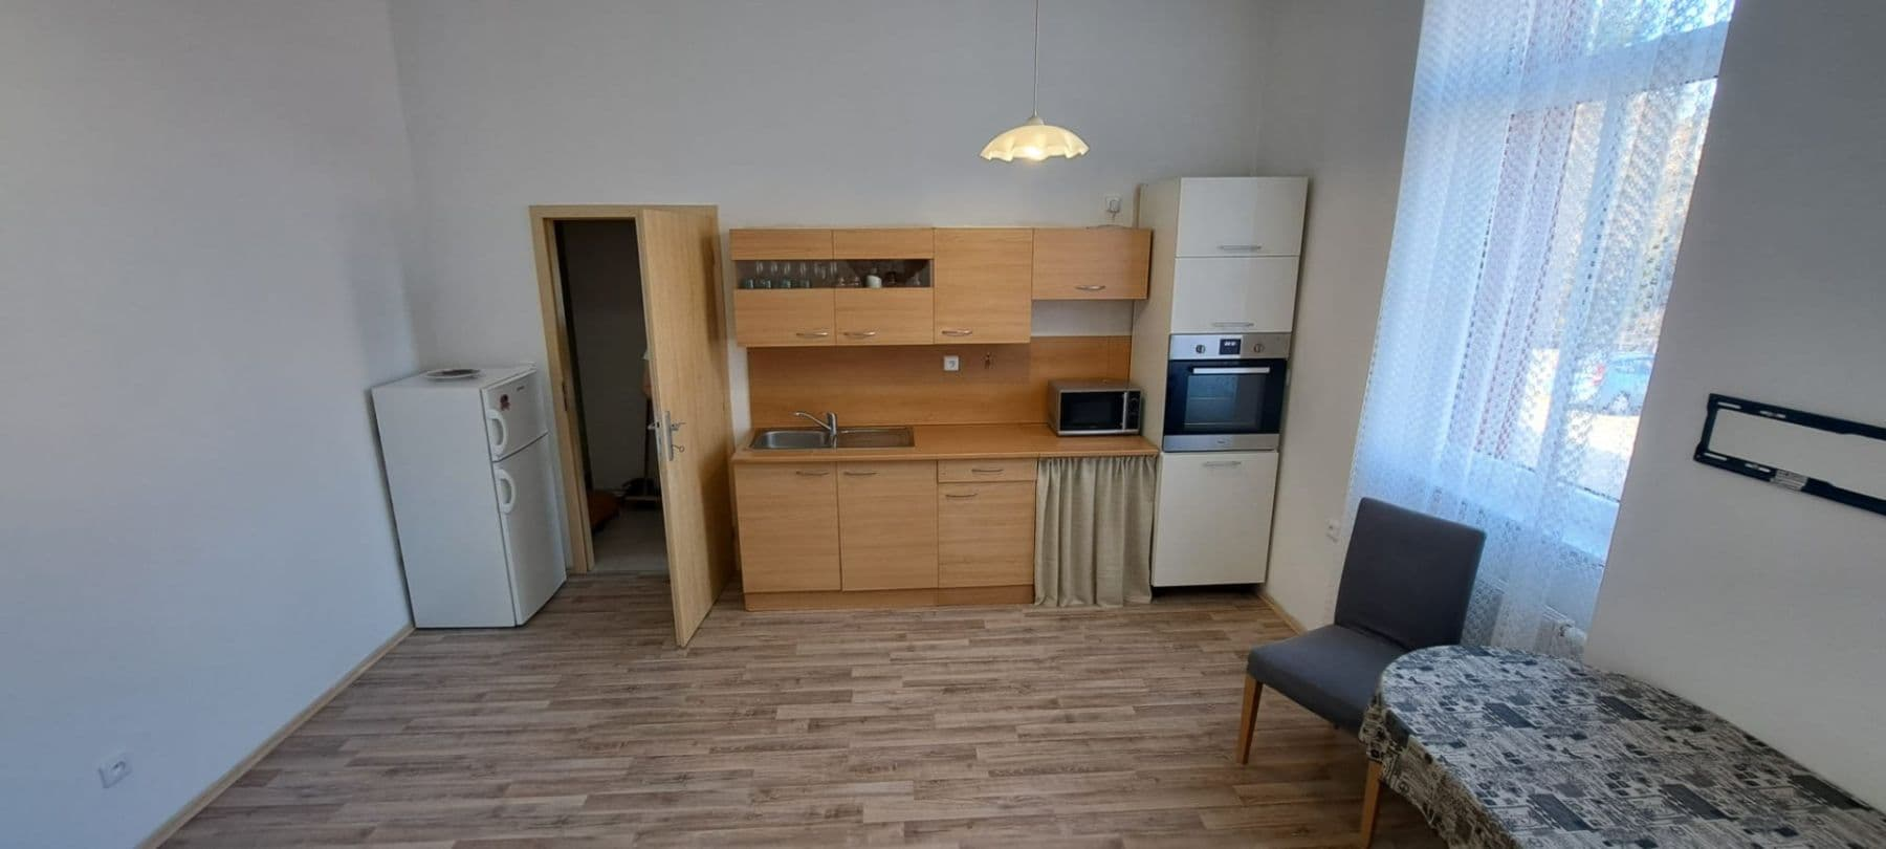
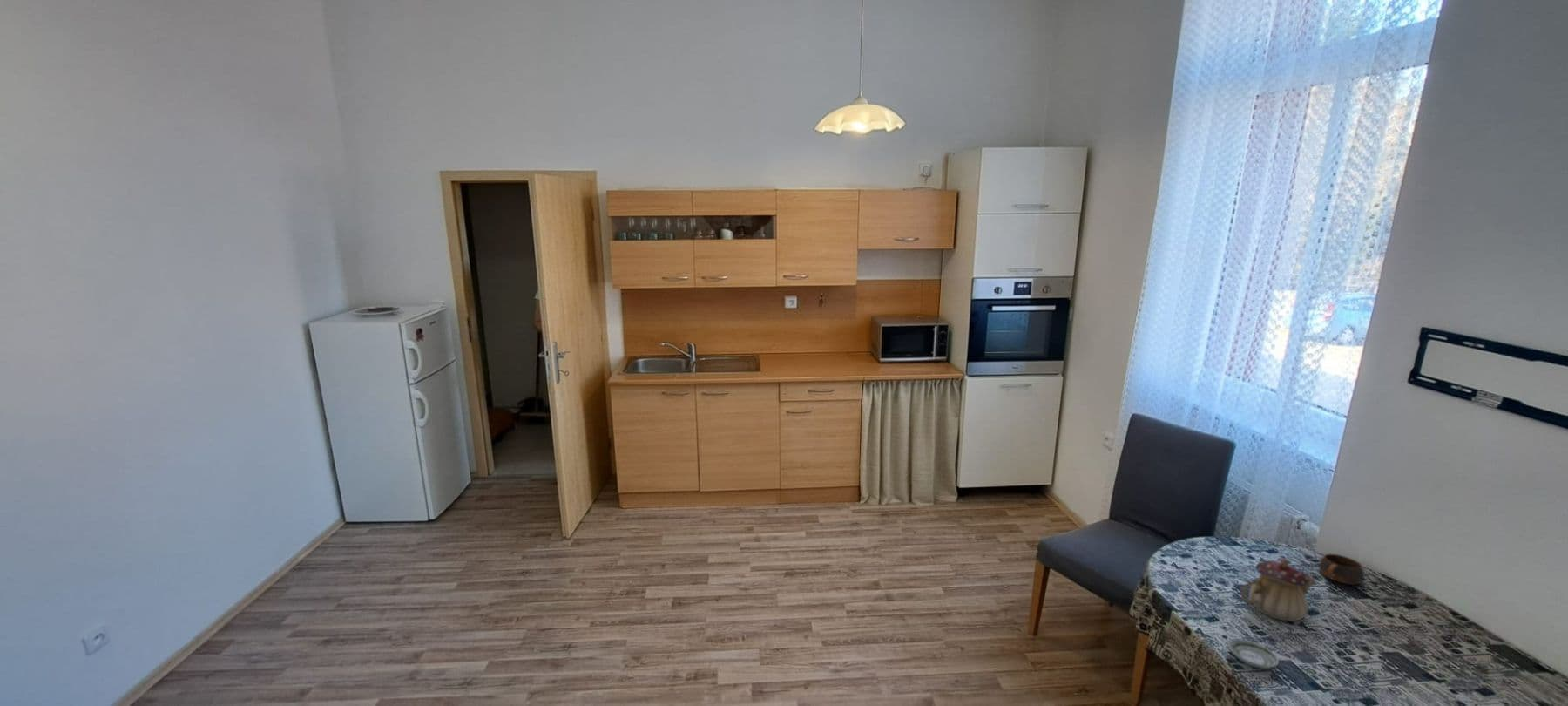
+ teapot [1240,557,1317,622]
+ saucer [1227,638,1280,669]
+ cup [1319,553,1364,586]
